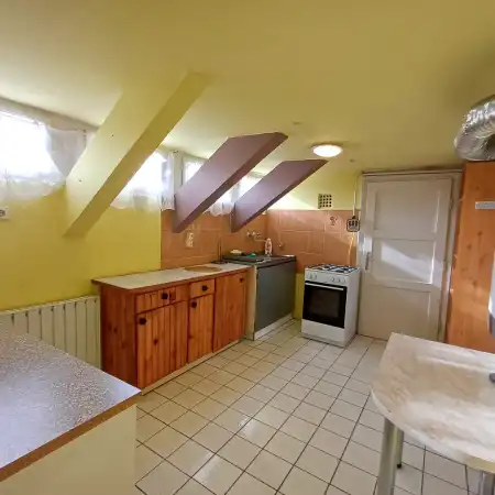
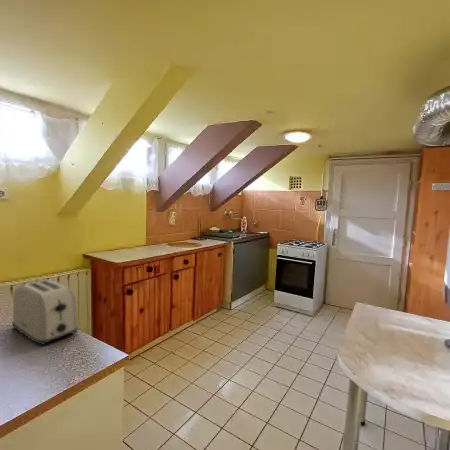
+ toaster [11,279,79,346]
